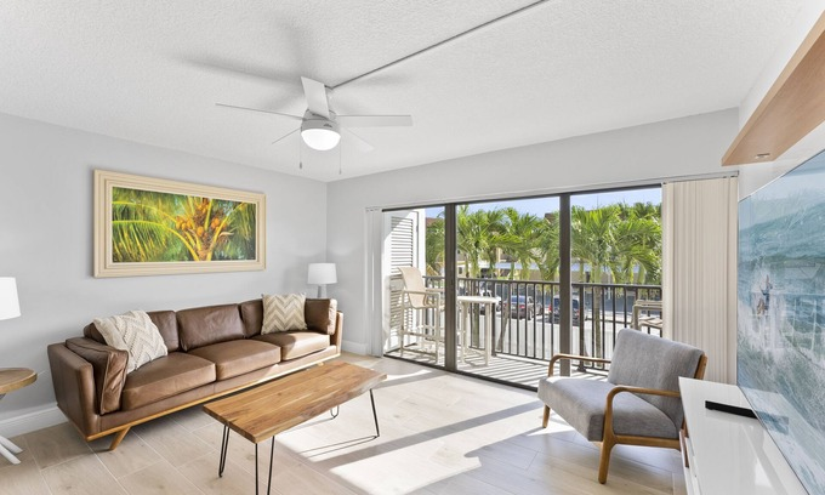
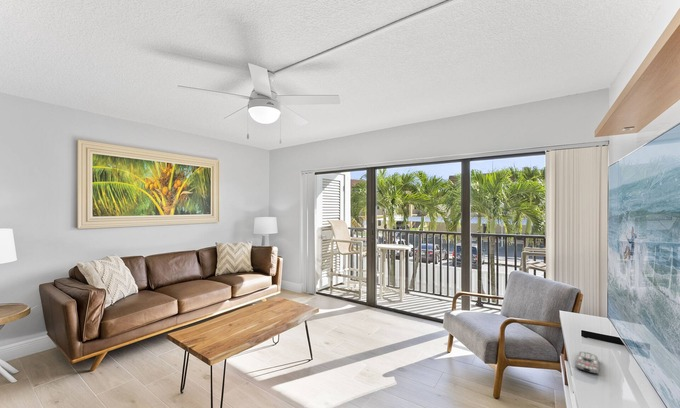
+ remote control [574,351,600,375]
